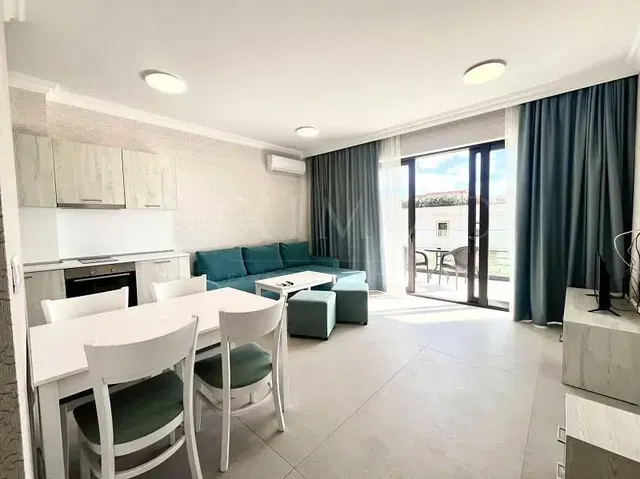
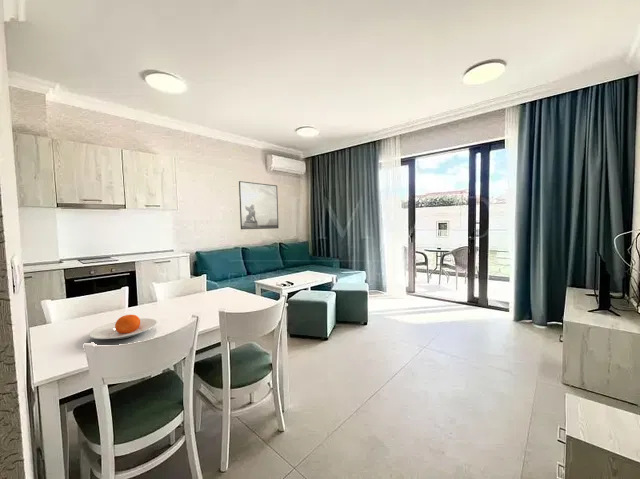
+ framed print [238,180,280,230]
+ plate [88,314,158,340]
